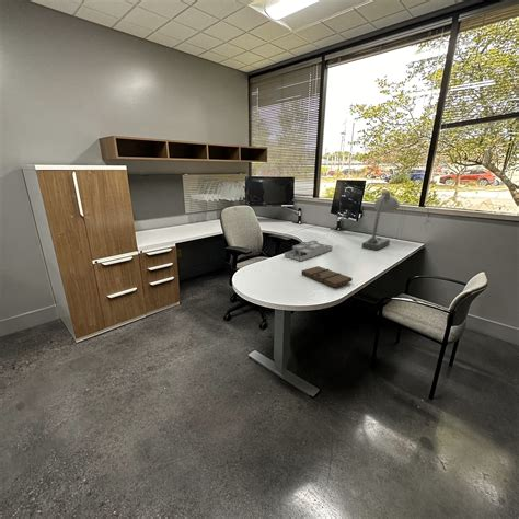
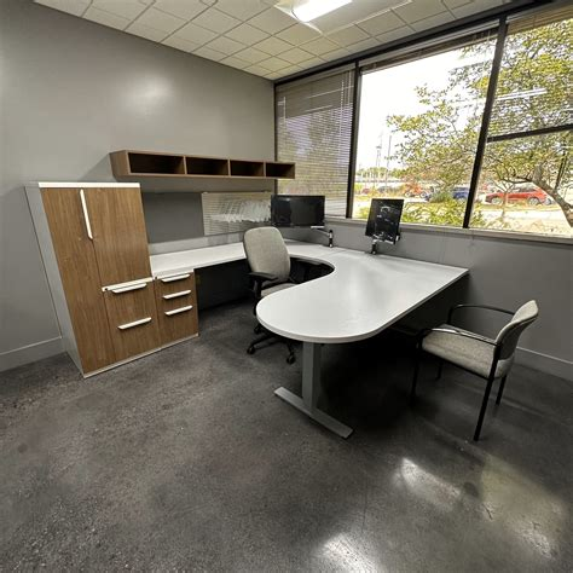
- desk organizer [284,239,333,262]
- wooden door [301,265,354,288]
- desk lamp [361,188,401,251]
